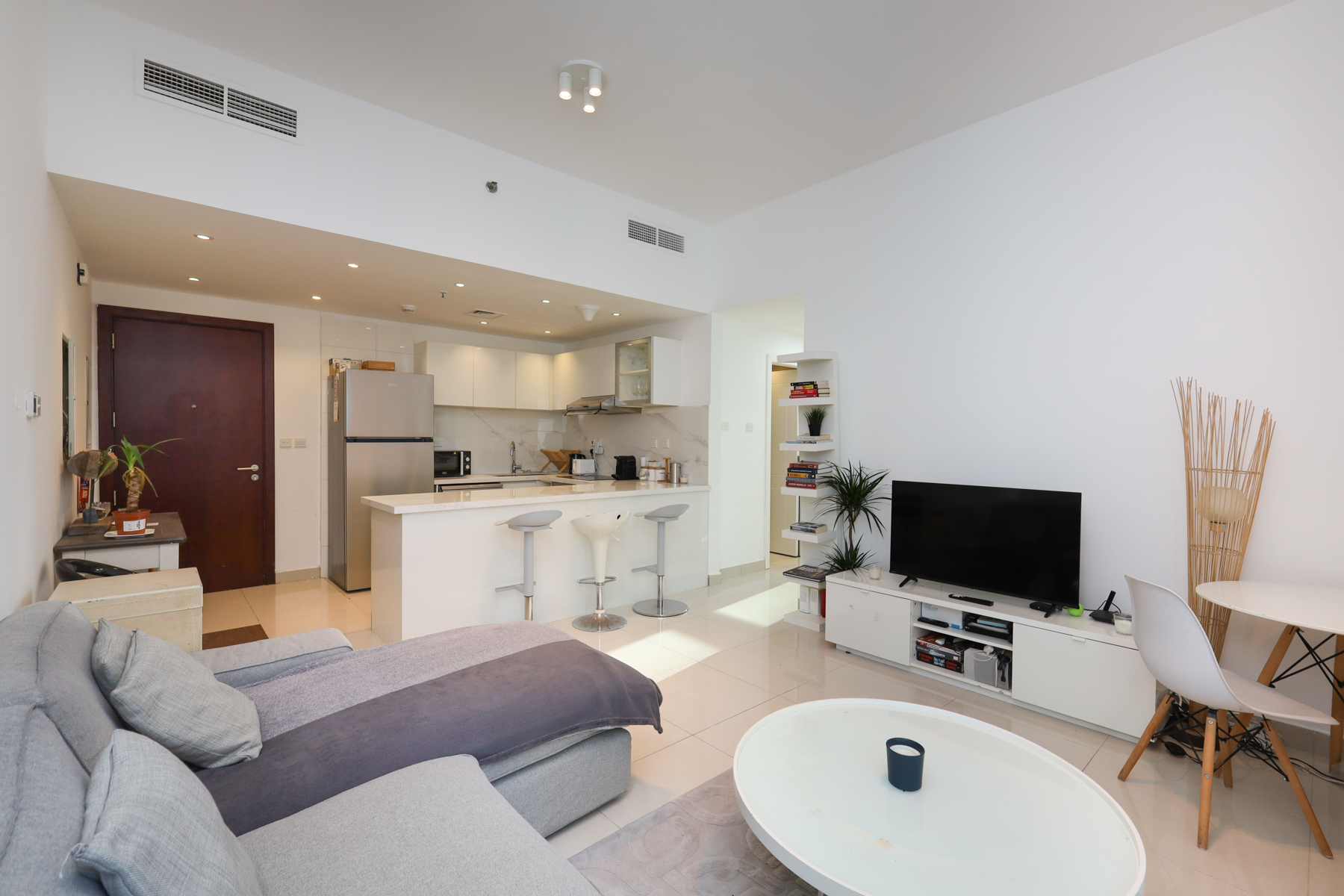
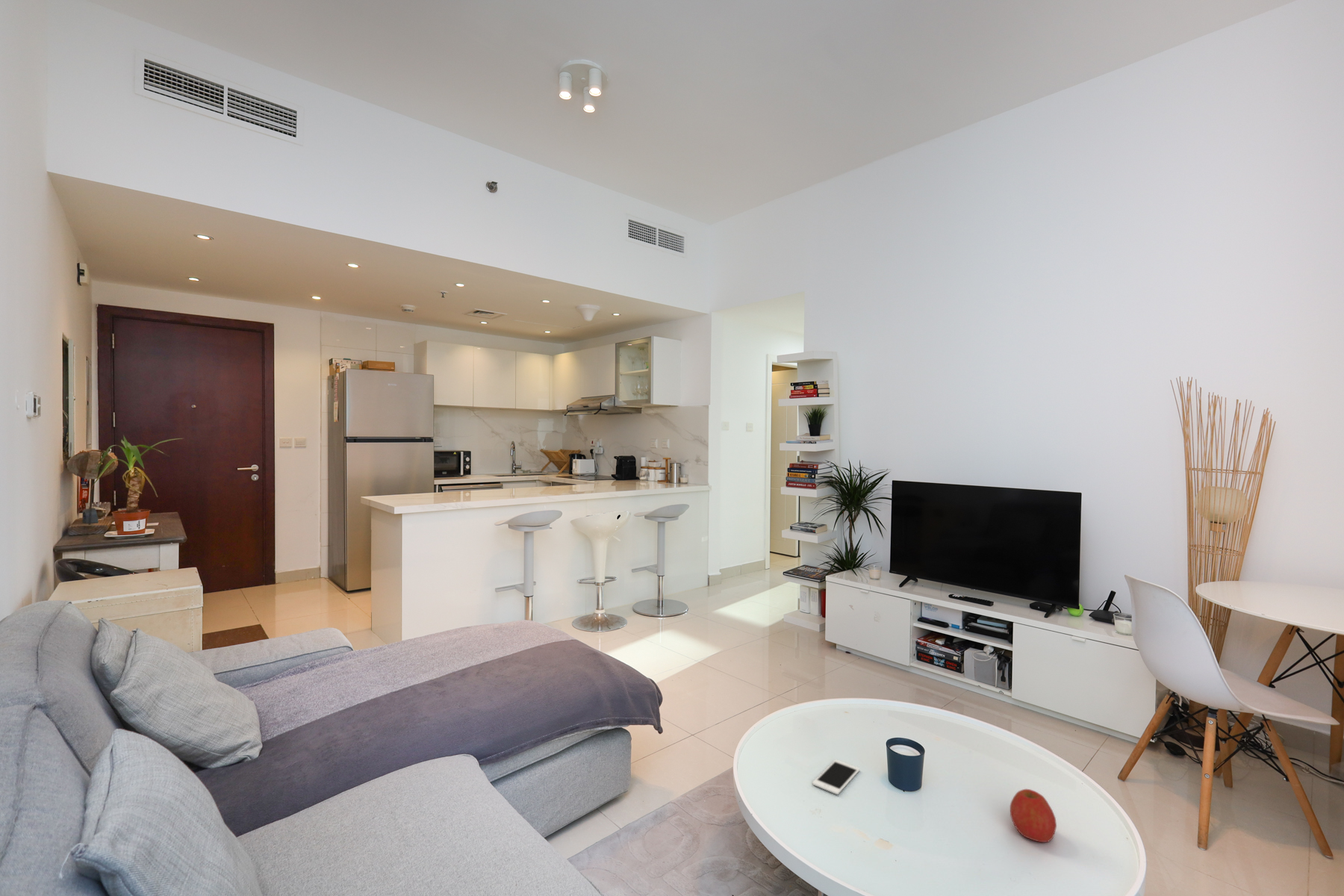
+ cell phone [812,759,860,795]
+ apple [1009,788,1057,843]
